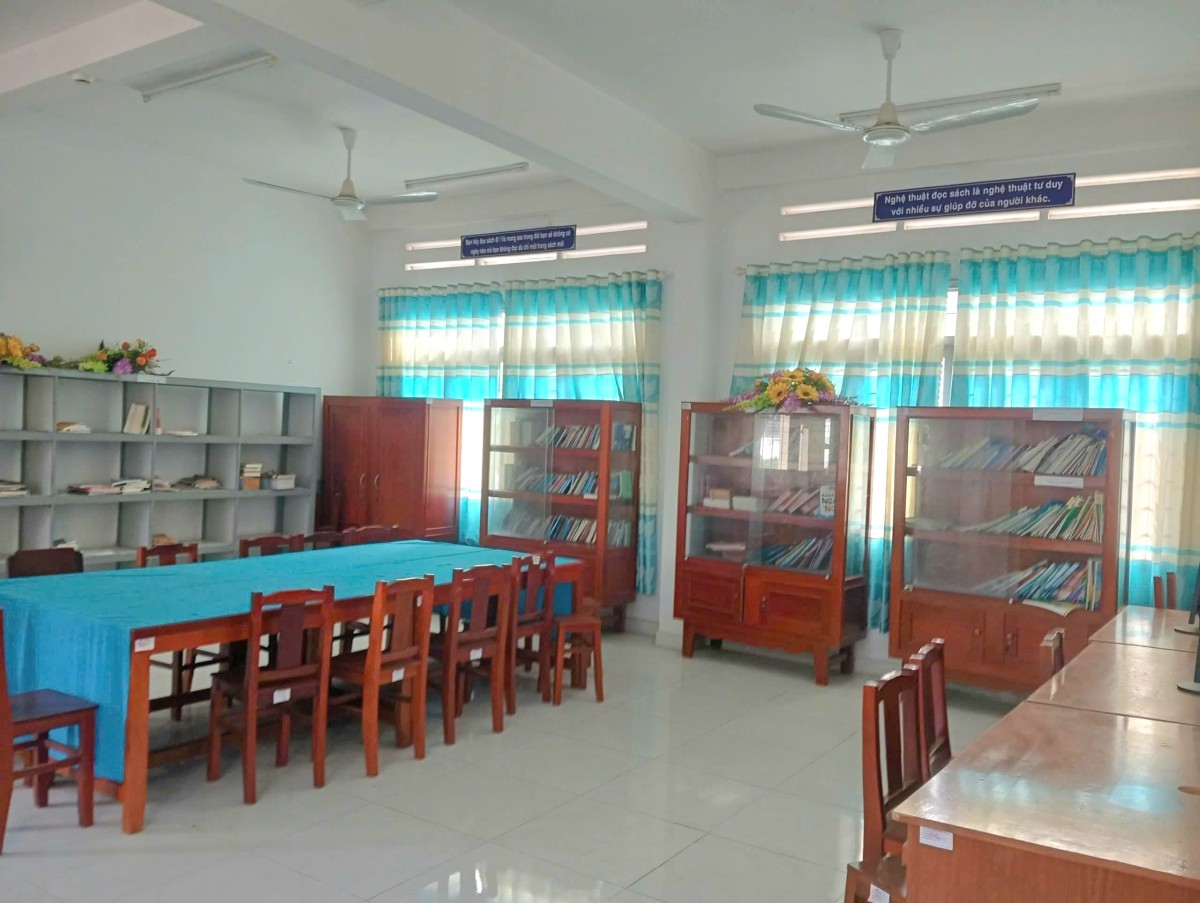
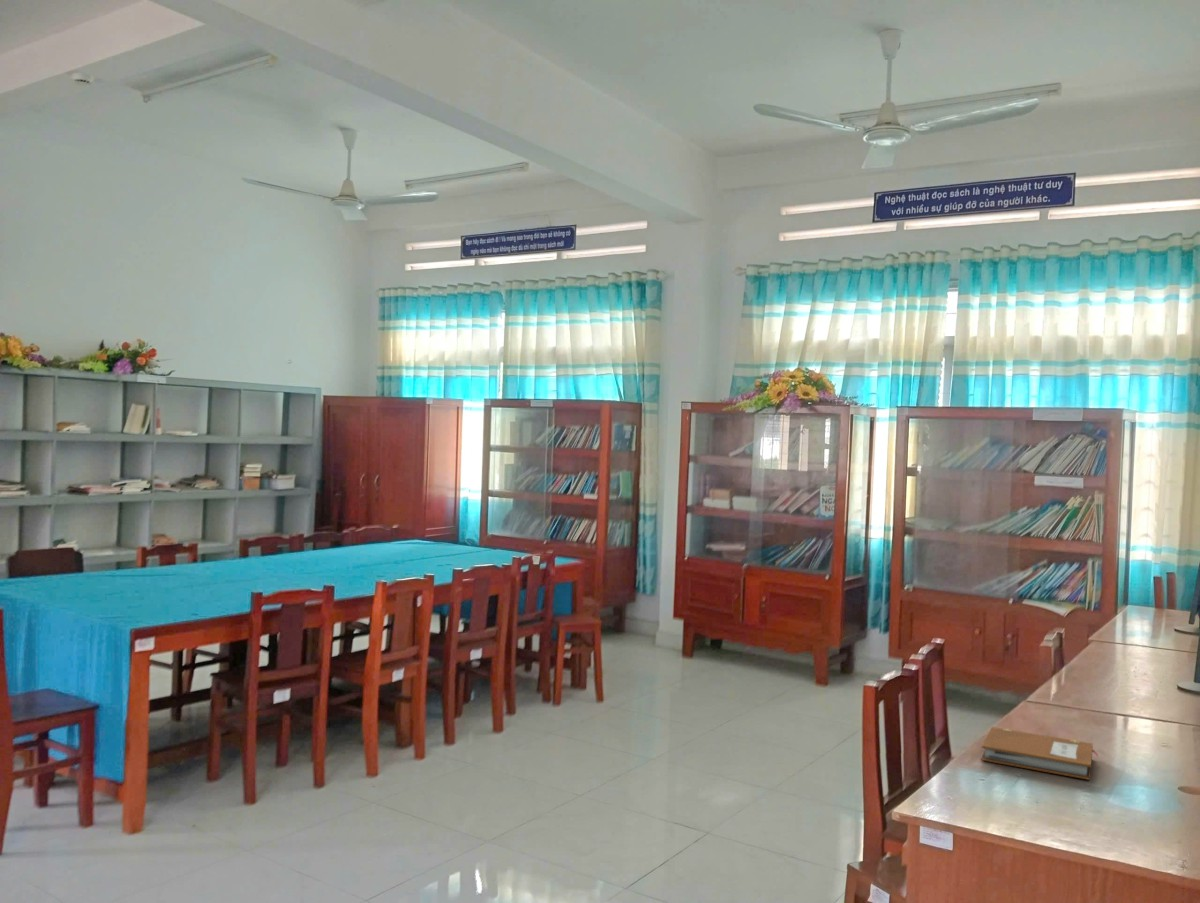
+ notebook [980,726,1099,781]
